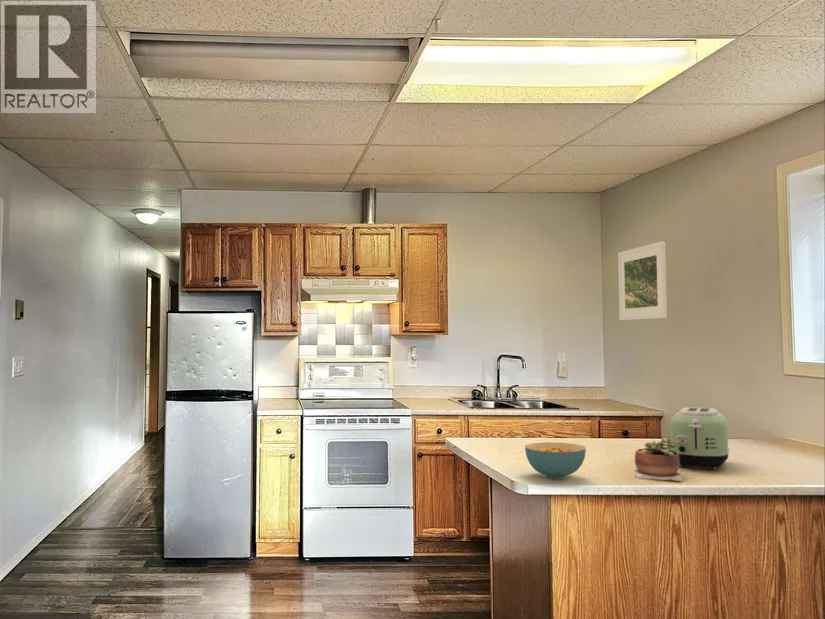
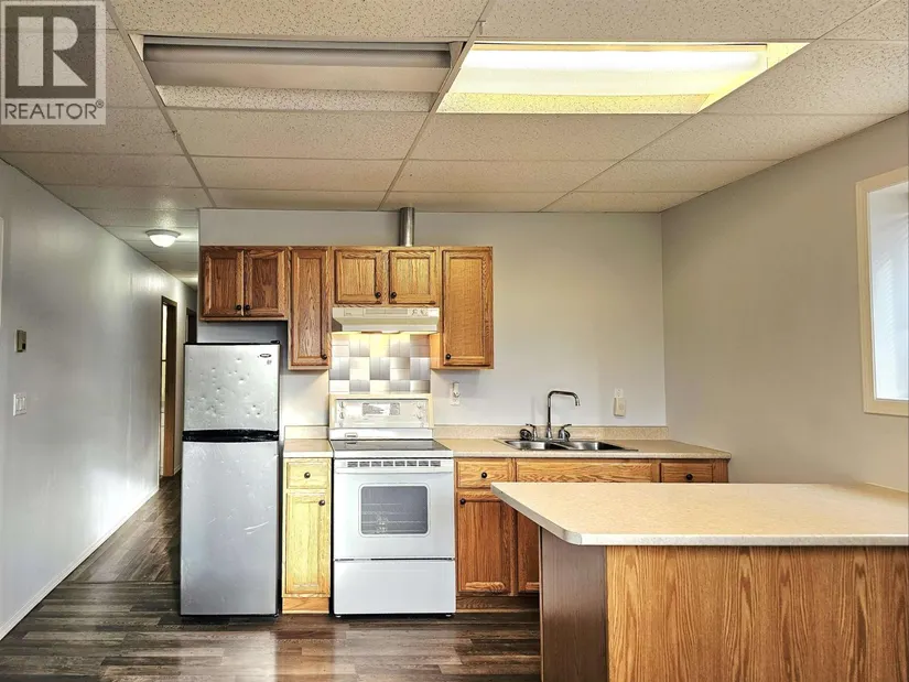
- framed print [617,240,668,321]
- toaster [669,406,730,471]
- succulent plant [632,437,683,482]
- cereal bowl [524,441,587,480]
